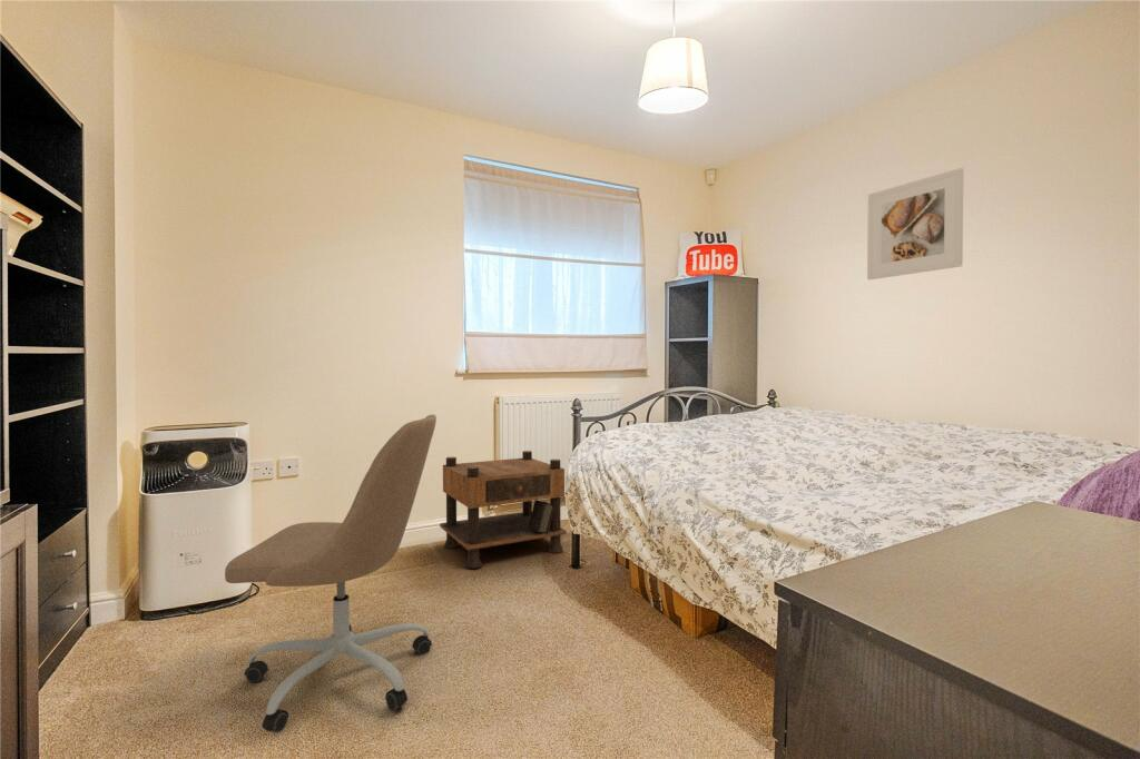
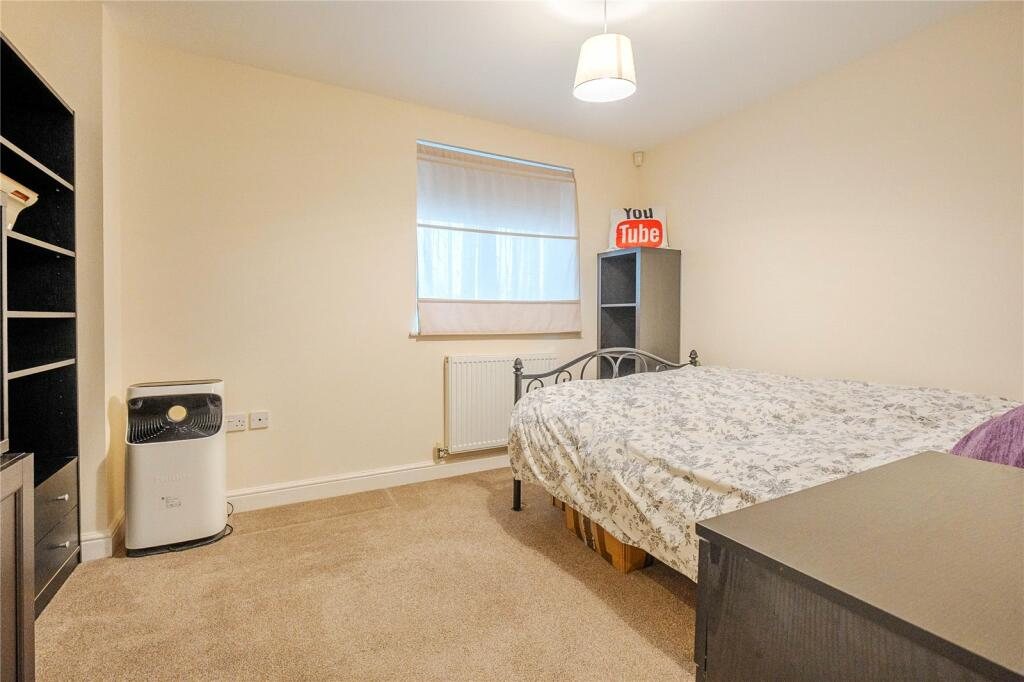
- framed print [866,167,964,280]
- office chair [224,414,438,733]
- nightstand [439,450,568,569]
